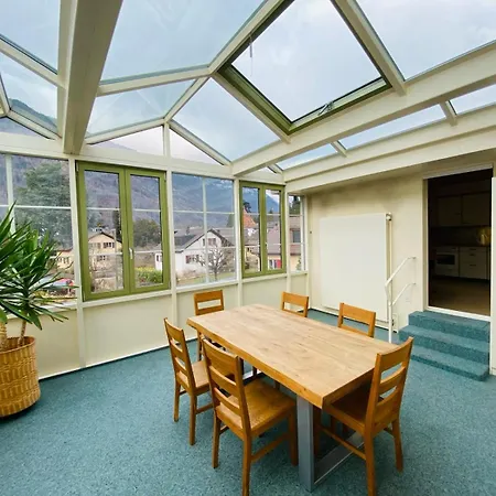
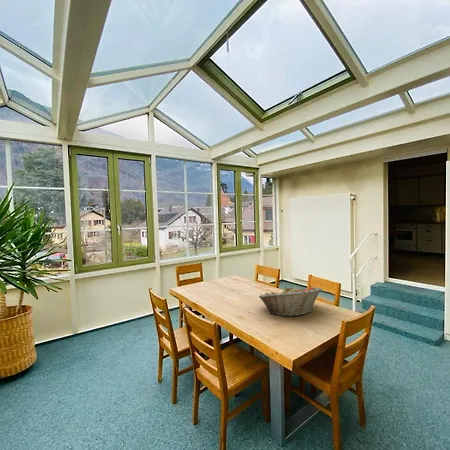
+ fruit basket [258,286,322,317]
